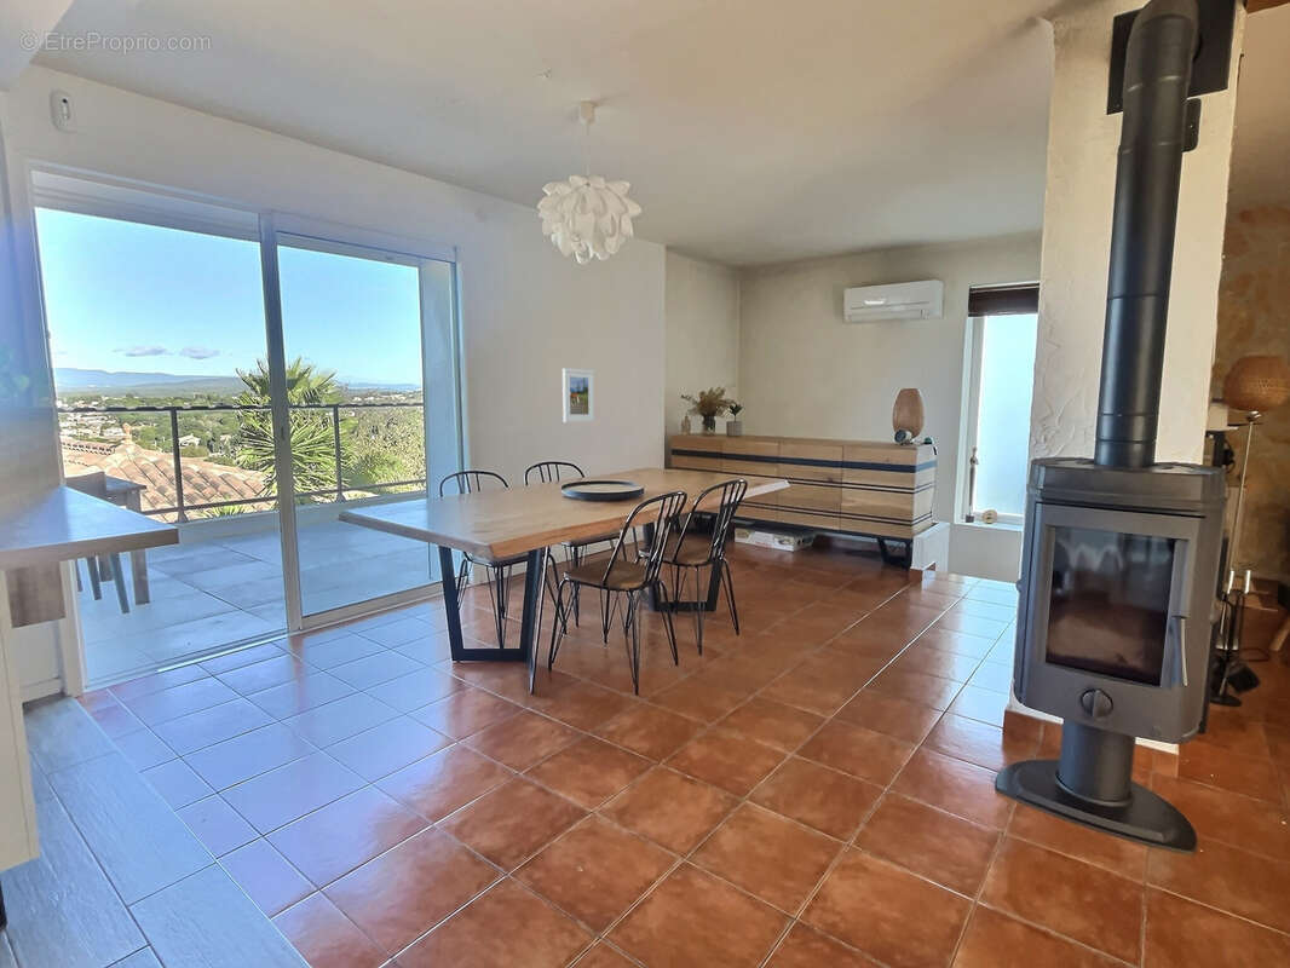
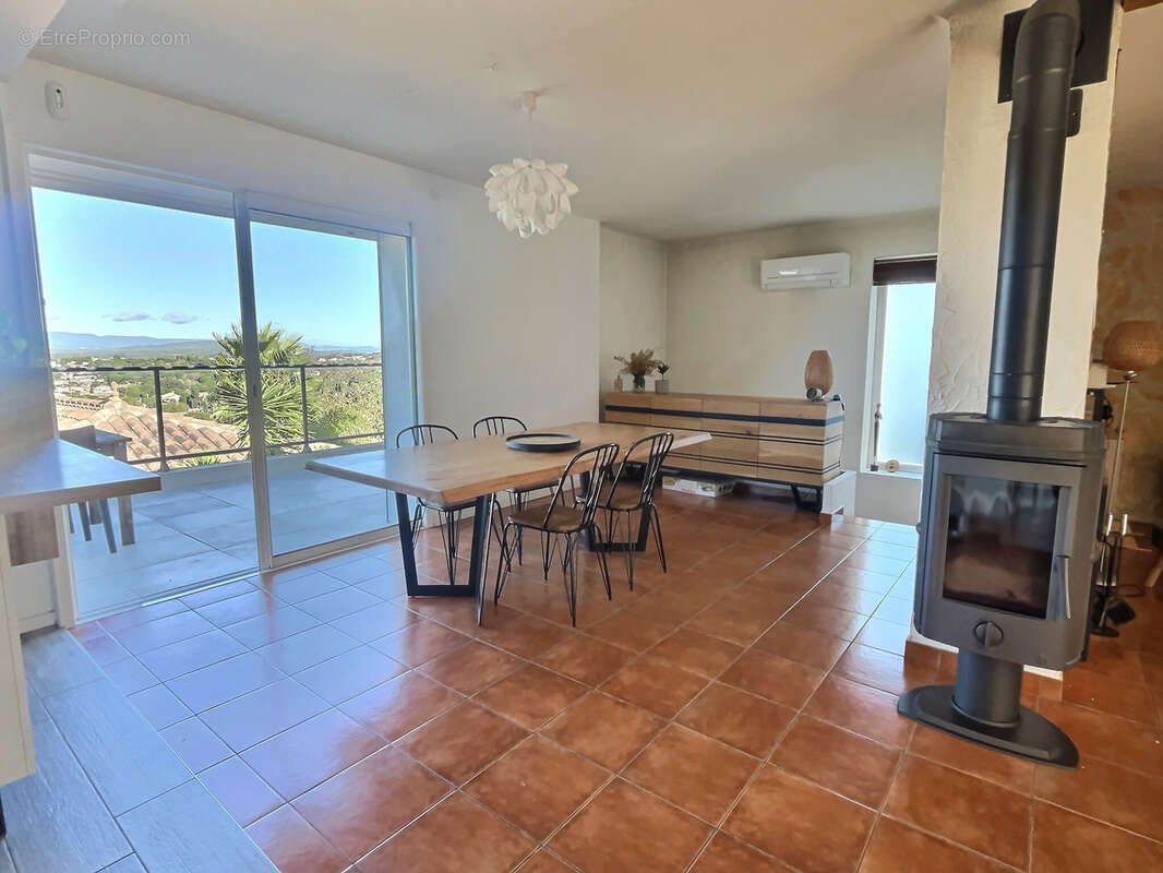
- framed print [562,367,595,424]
